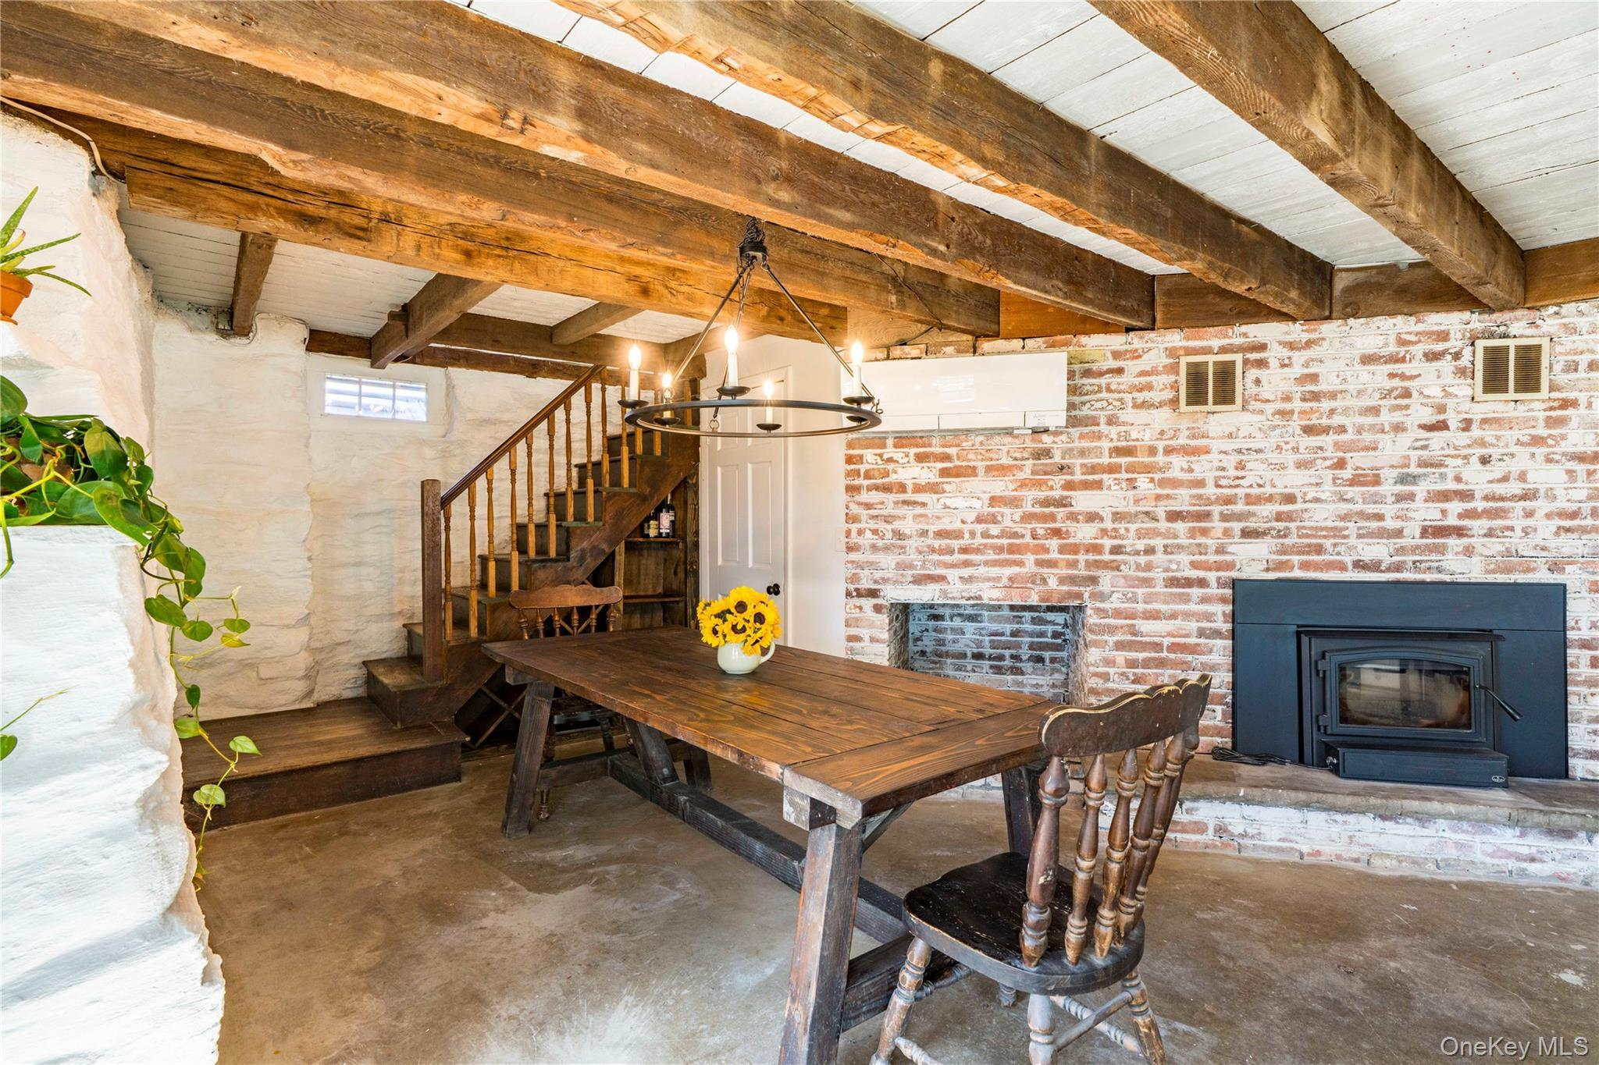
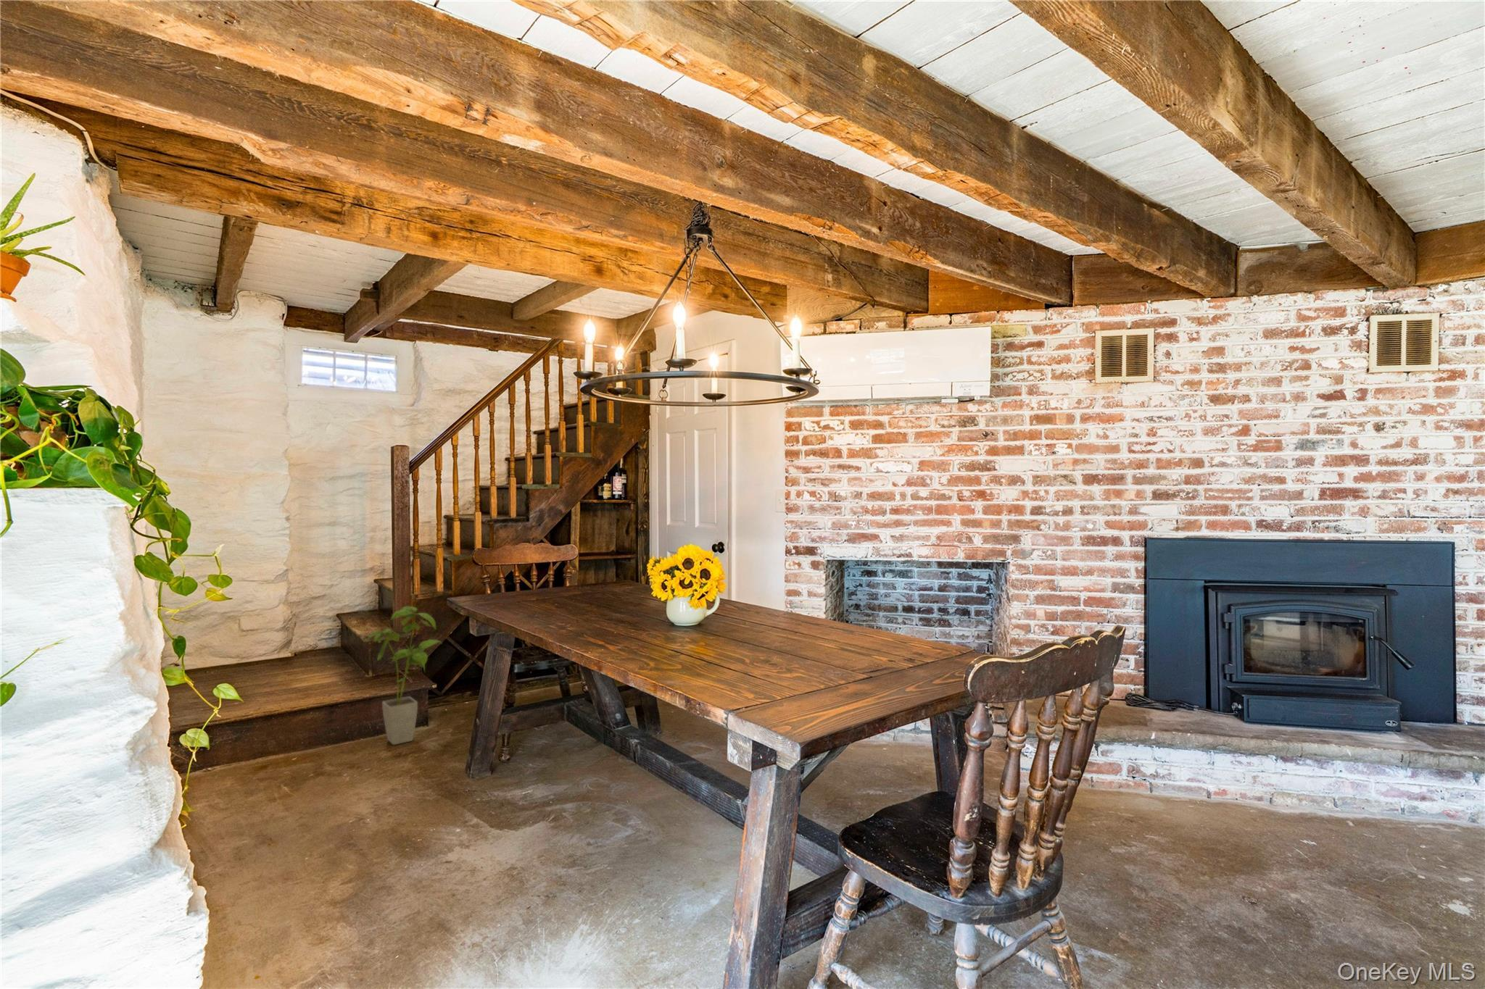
+ house plant [367,606,443,745]
